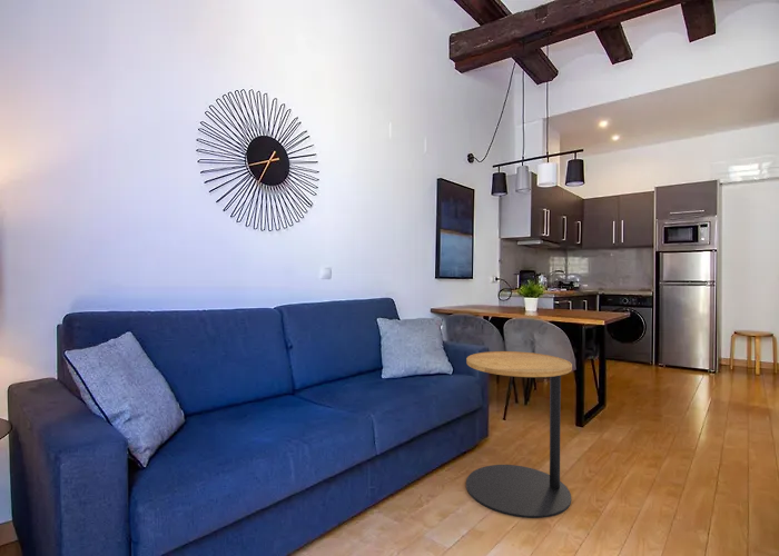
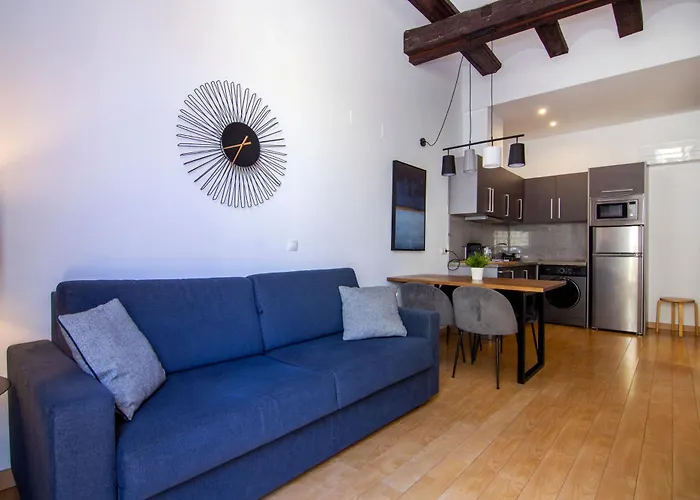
- side table [465,350,573,519]
